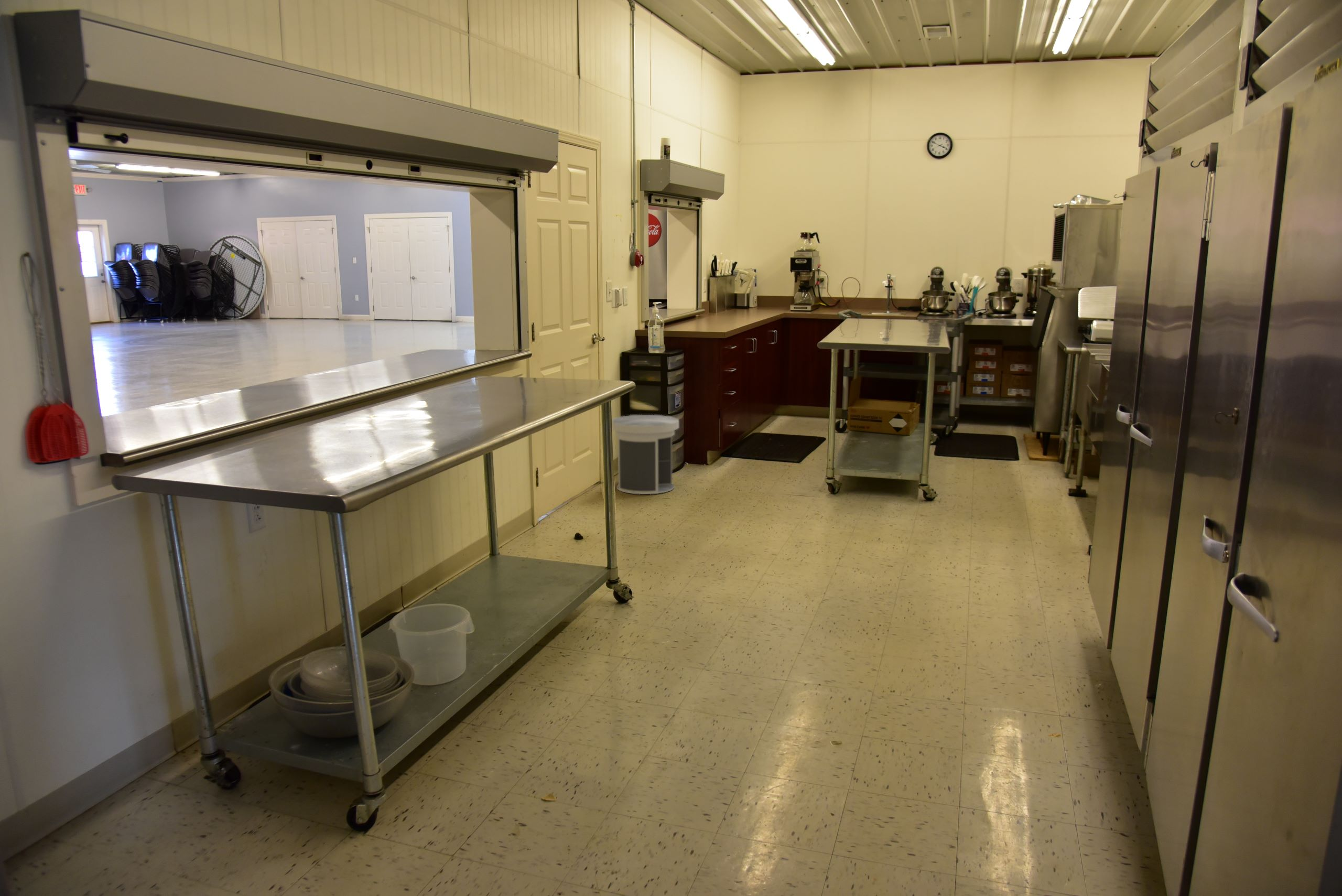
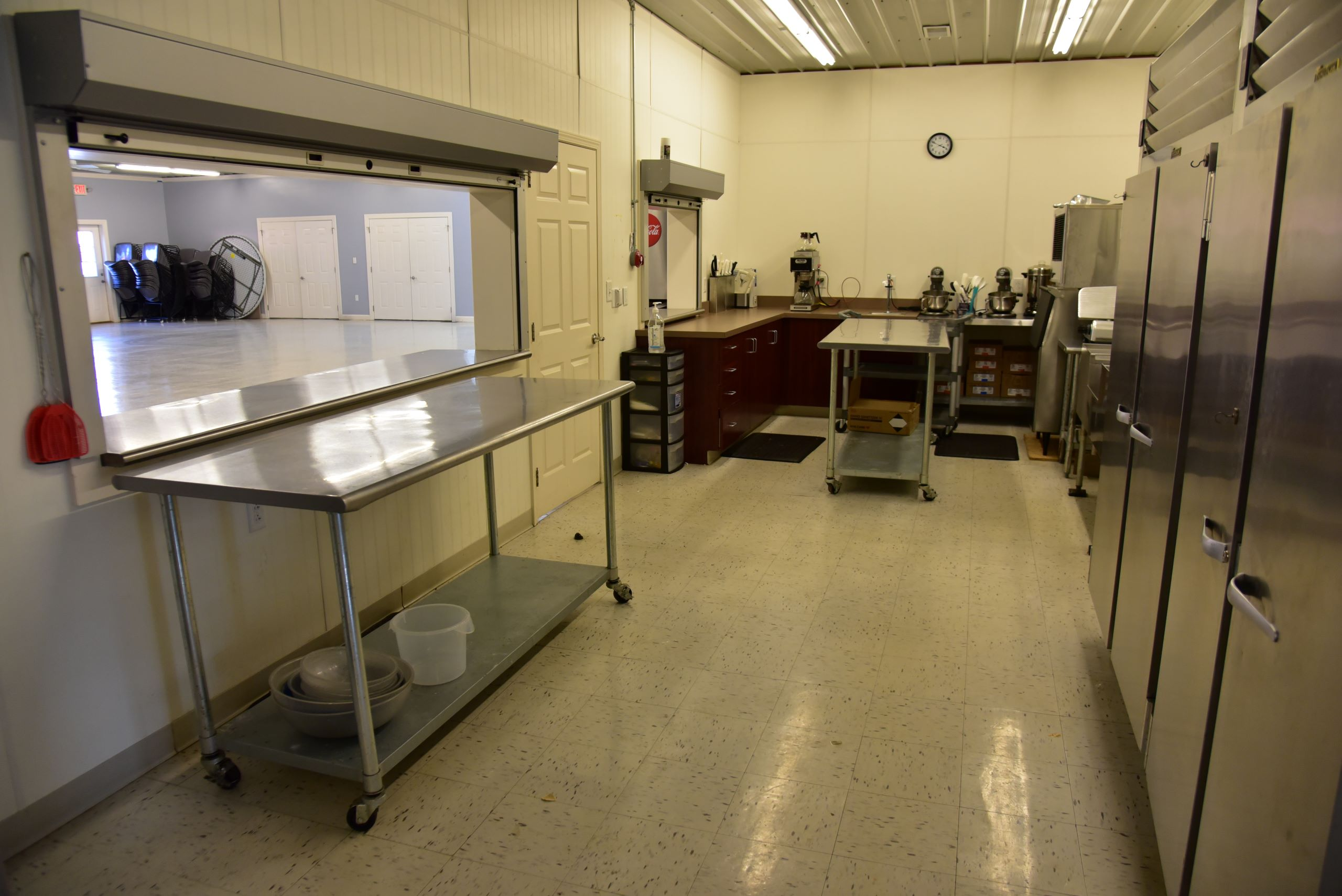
- revolving door [612,414,679,495]
